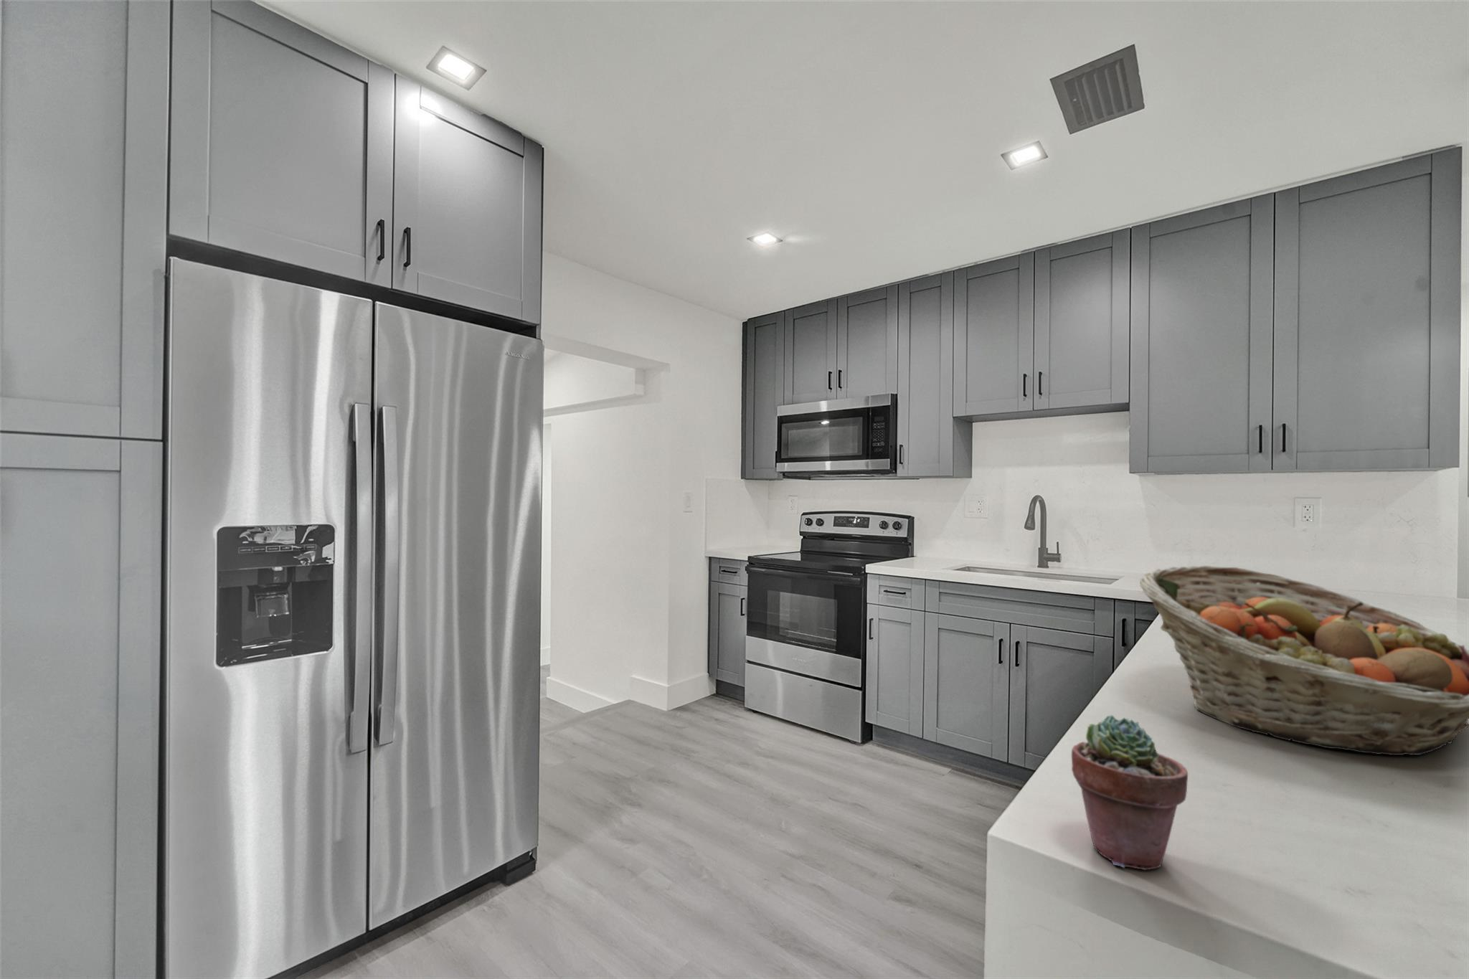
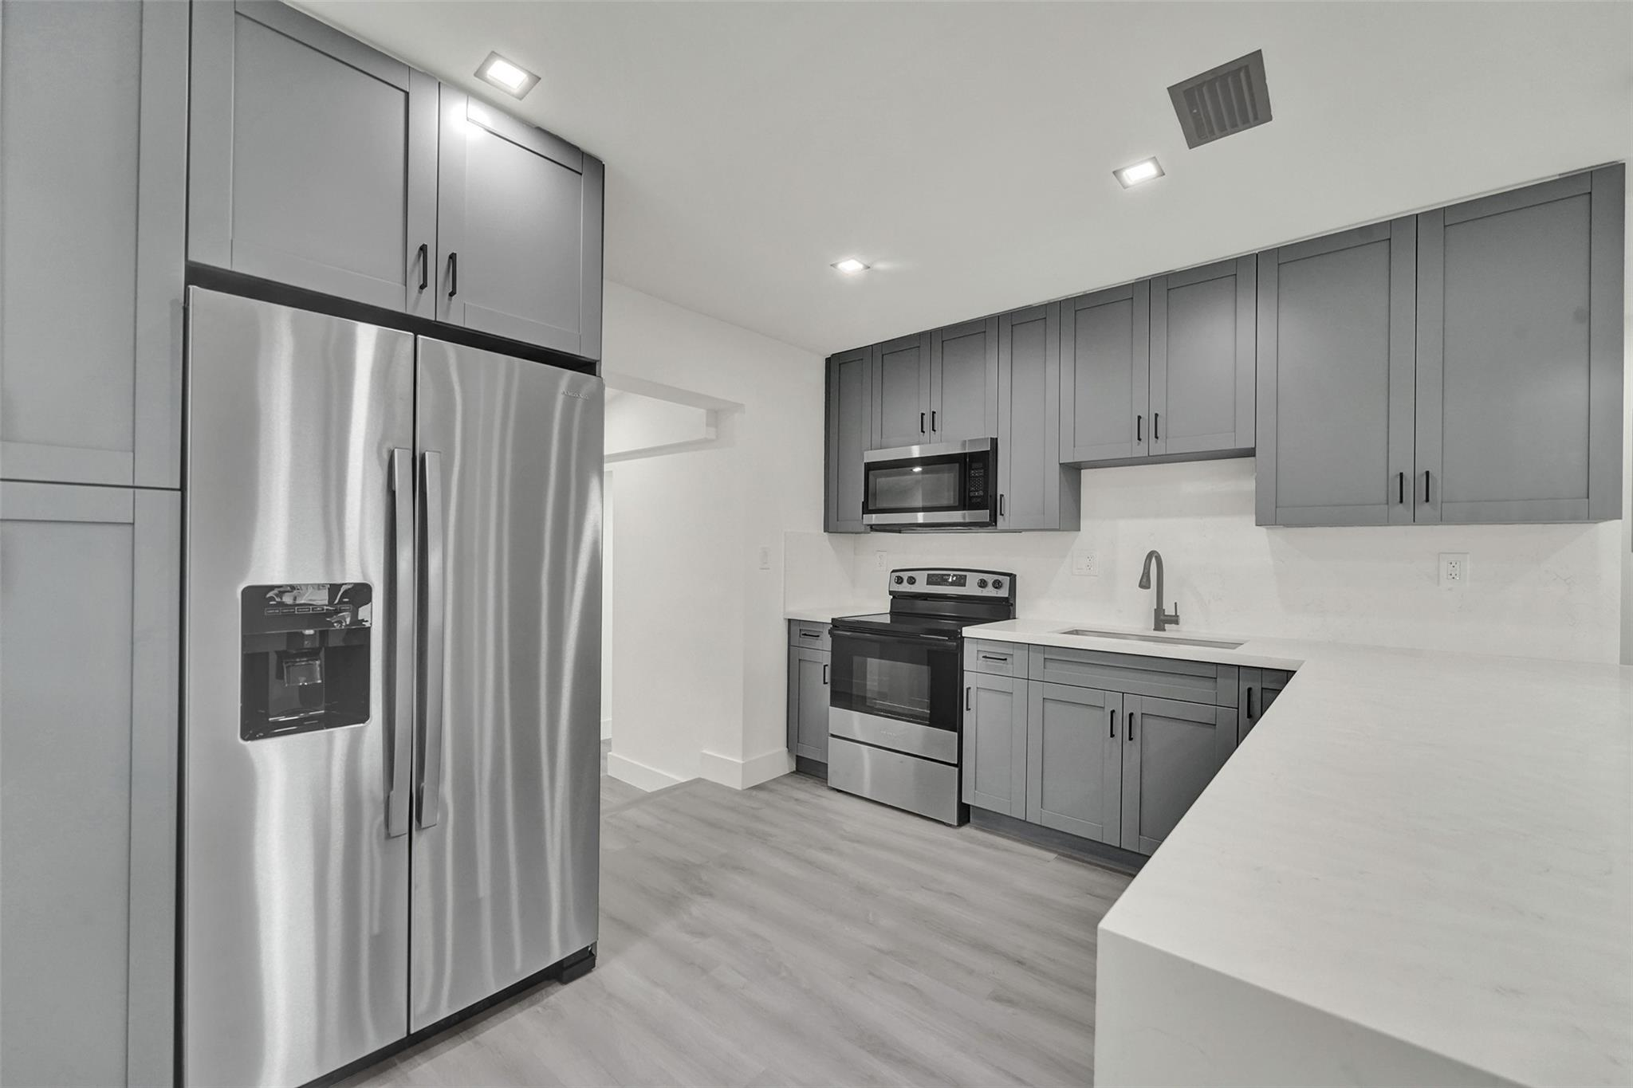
- fruit basket [1139,565,1469,756]
- potted succulent [1071,715,1188,871]
